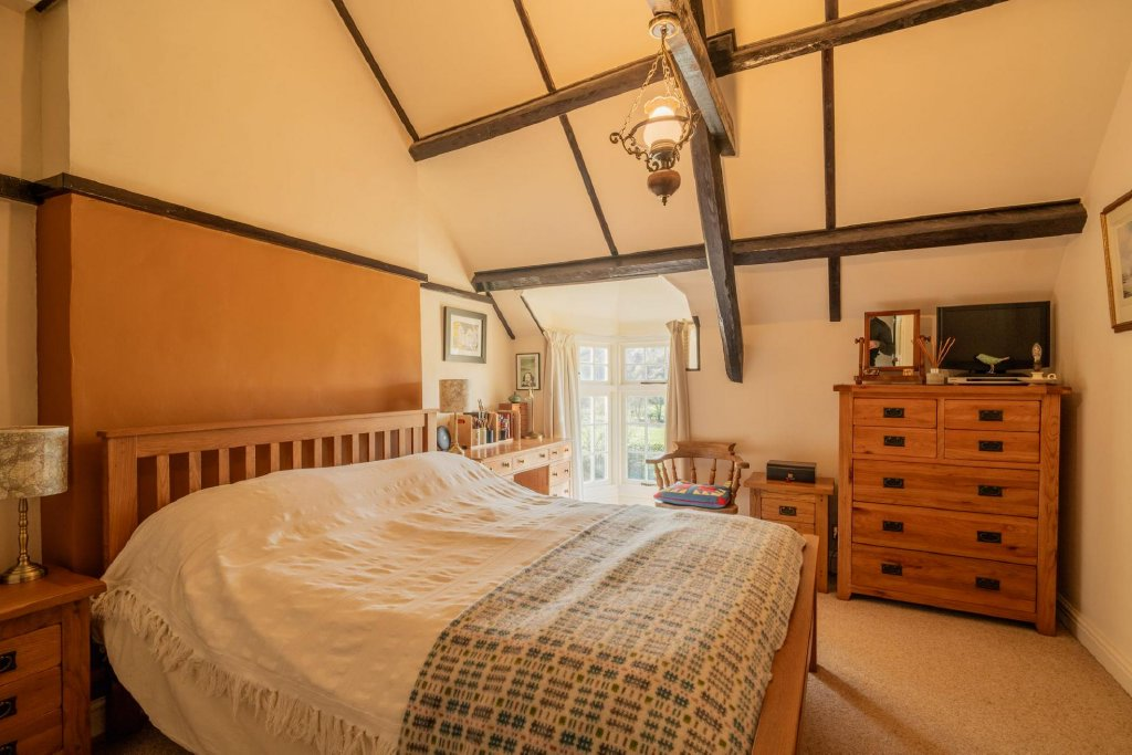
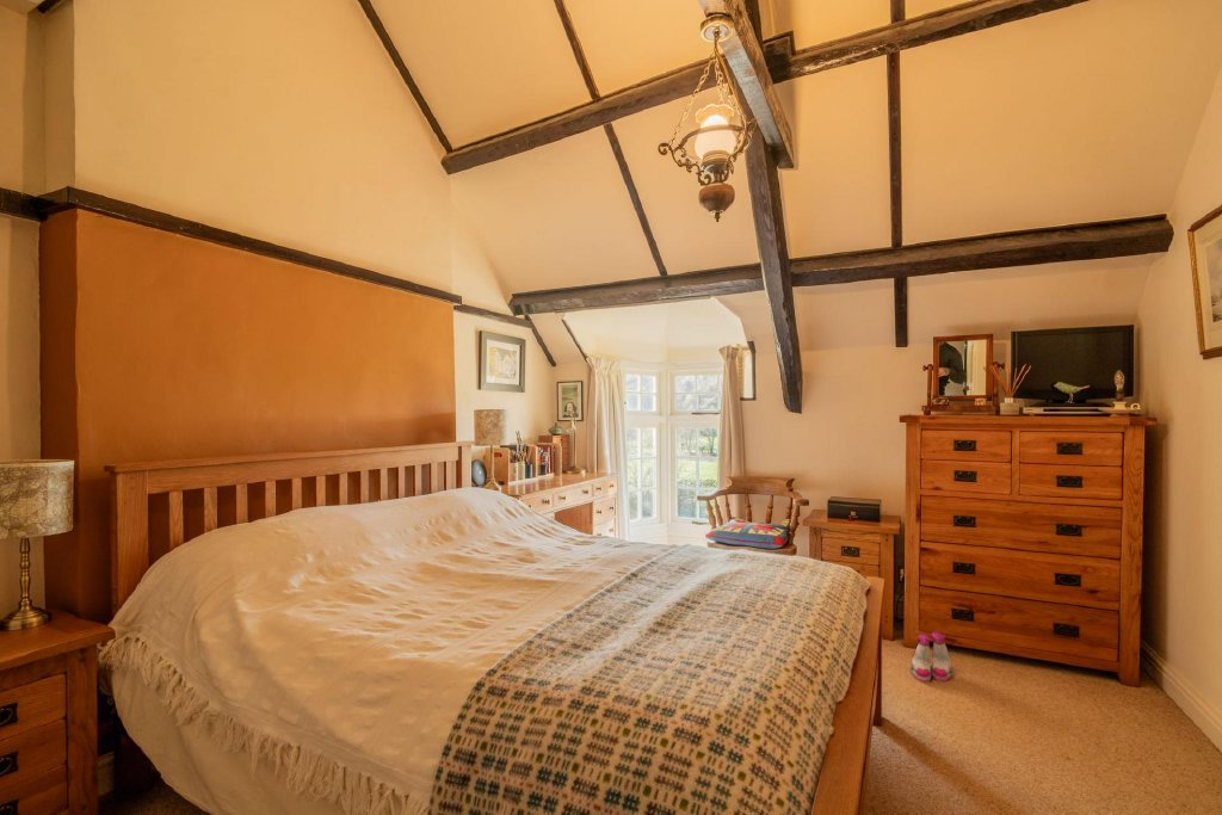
+ boots [909,630,953,684]
